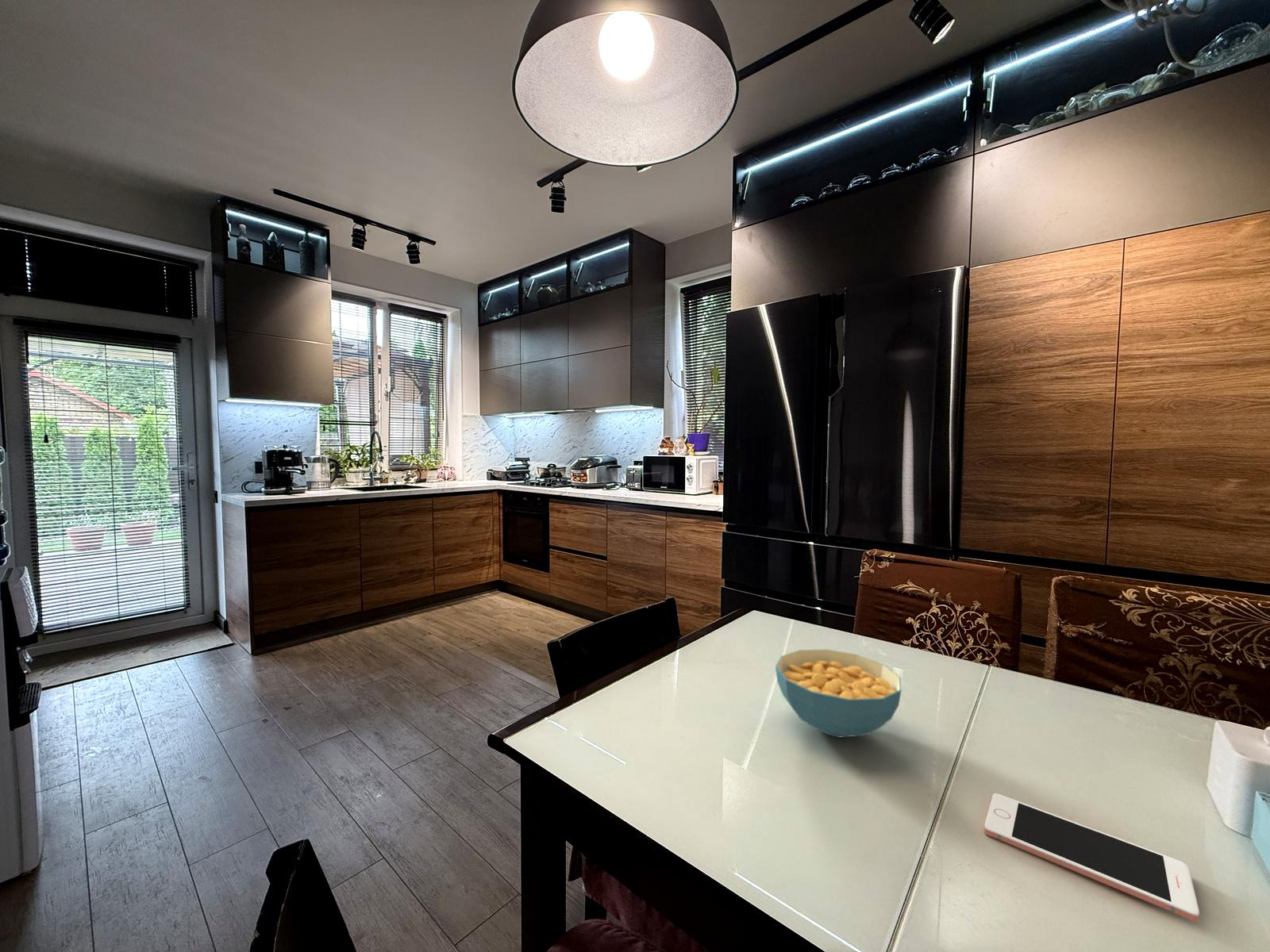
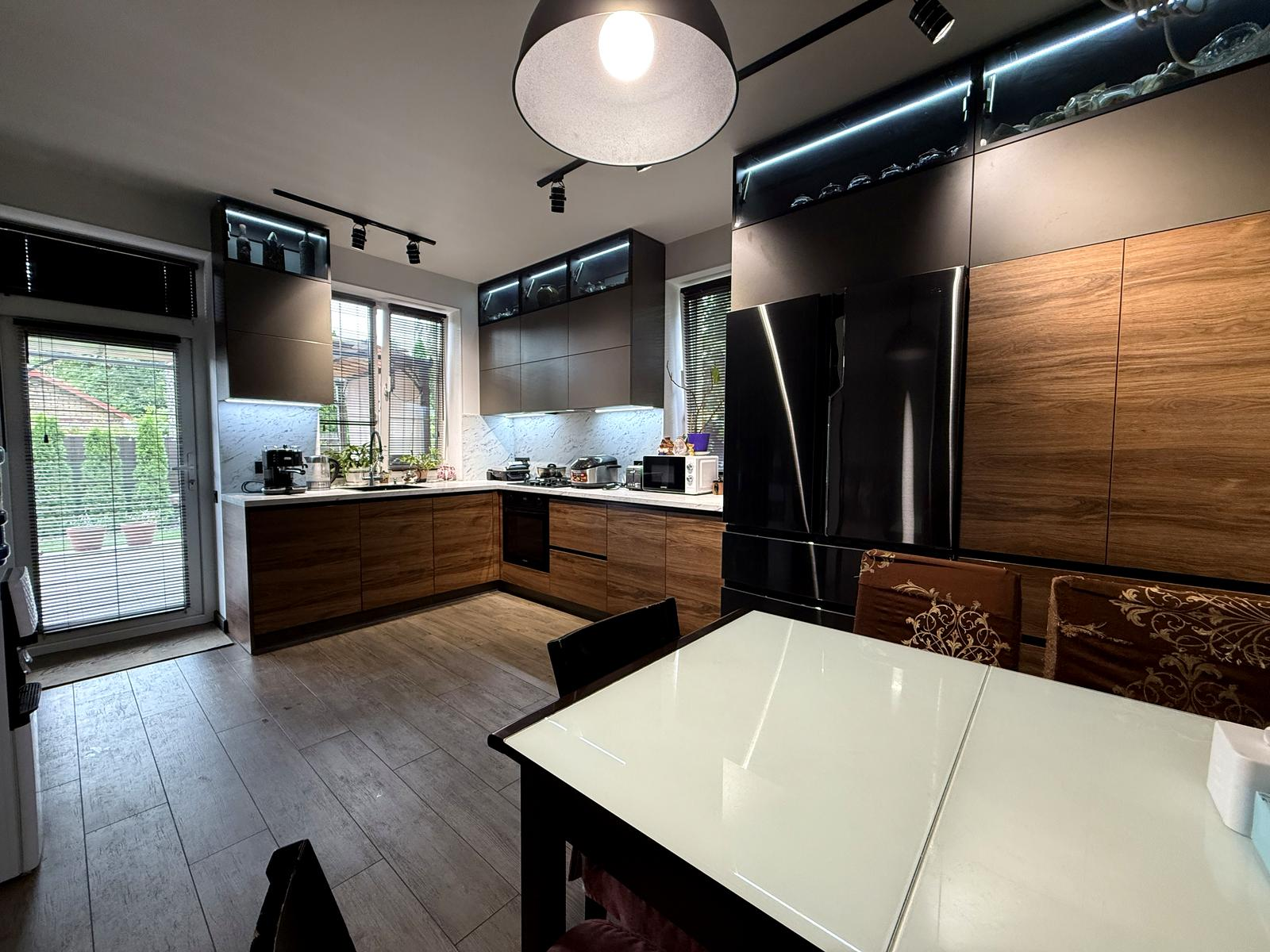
- cereal bowl [775,649,902,738]
- cell phone [983,793,1200,923]
